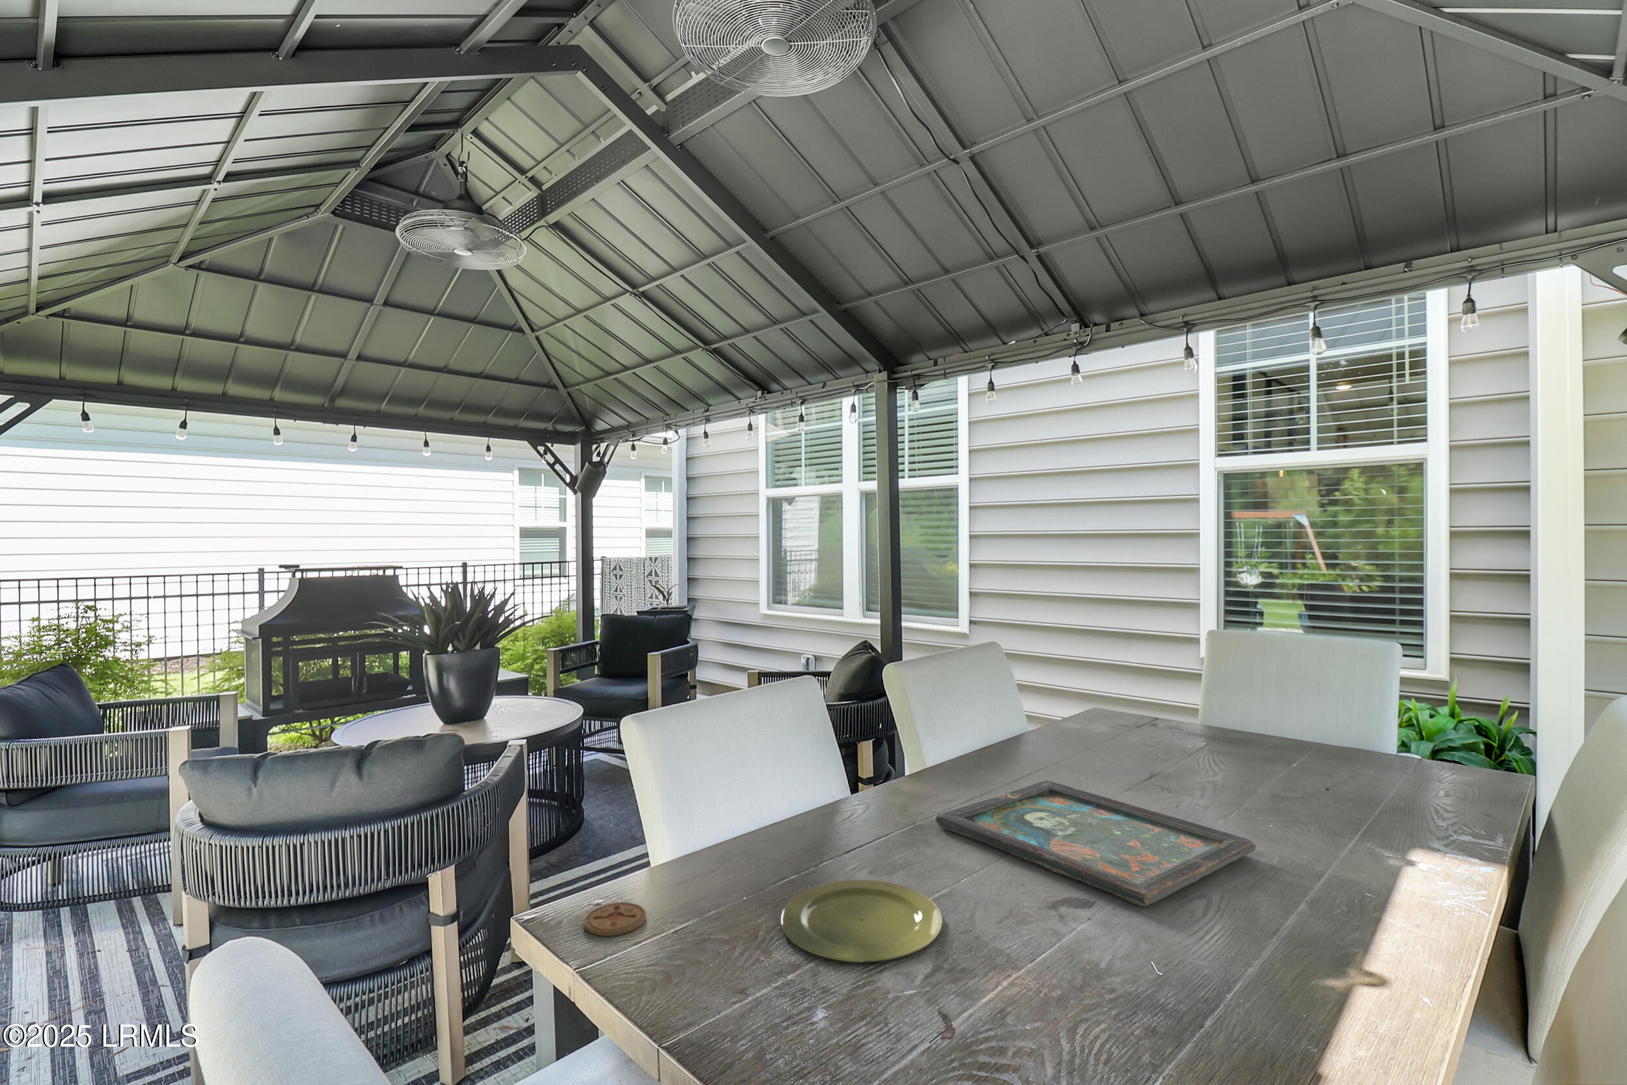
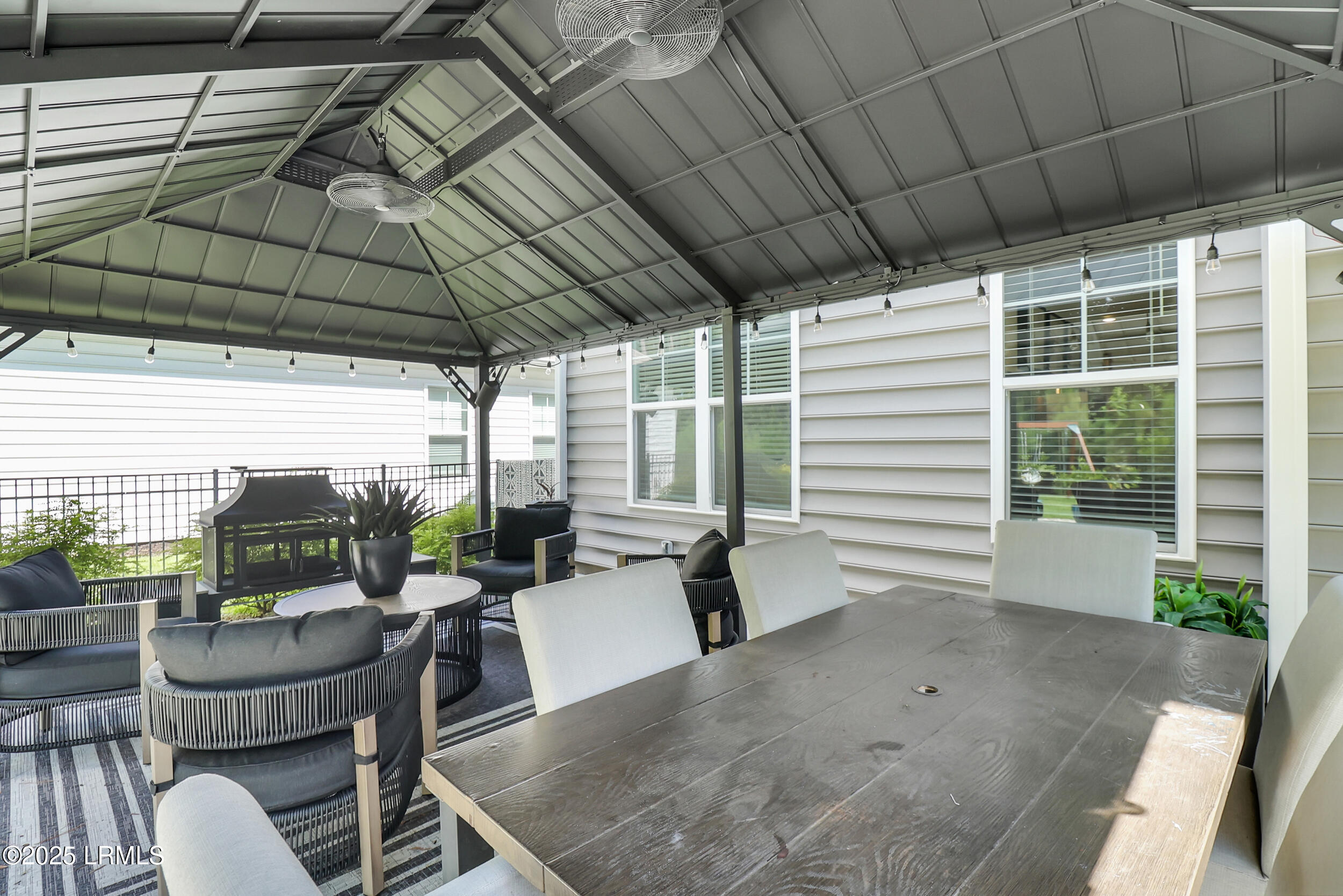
- coaster [583,902,647,937]
- plate [780,879,943,963]
- decorative tray [935,780,1256,907]
